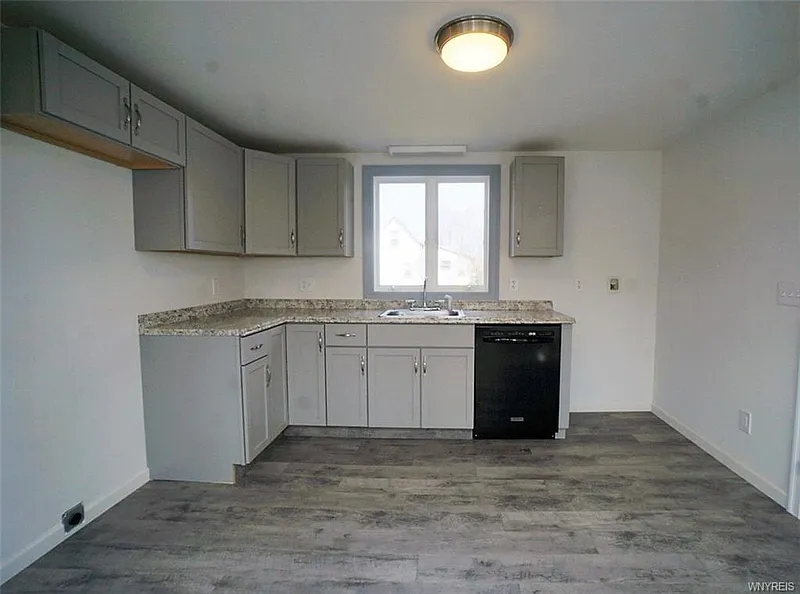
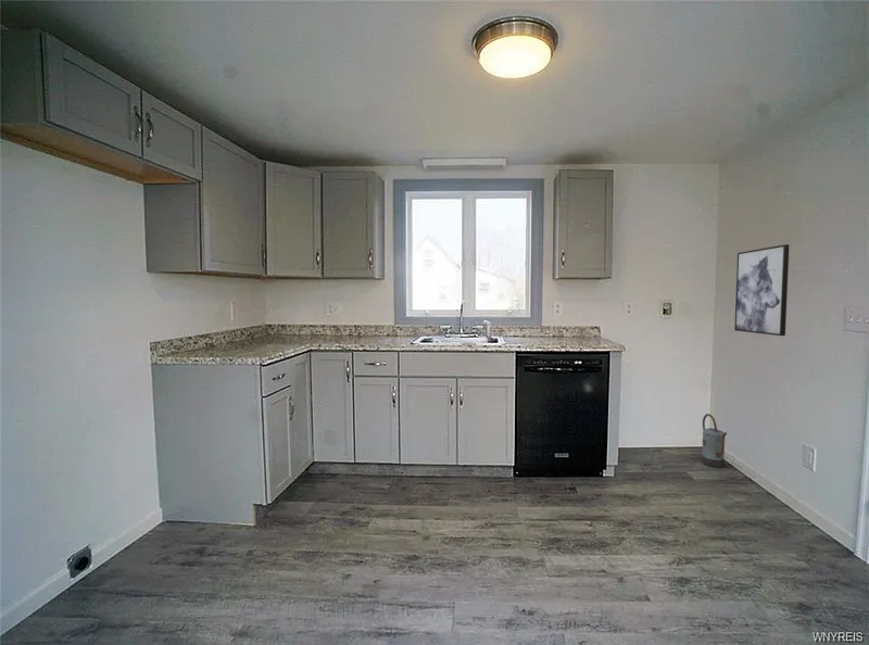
+ watering can [701,413,728,468]
+ wall art [733,243,791,337]
